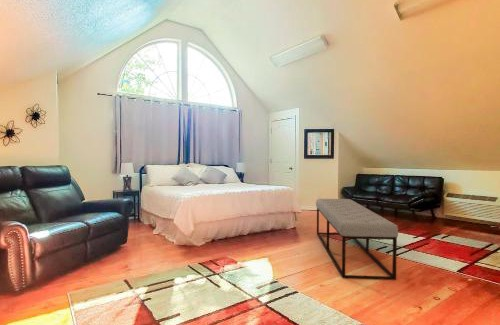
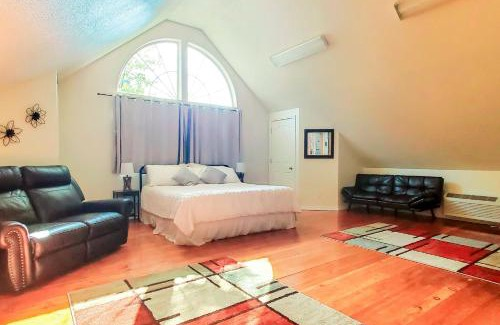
- bench [315,198,399,281]
